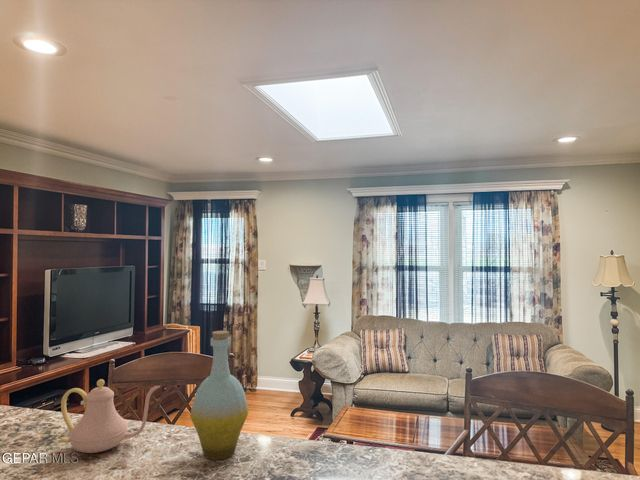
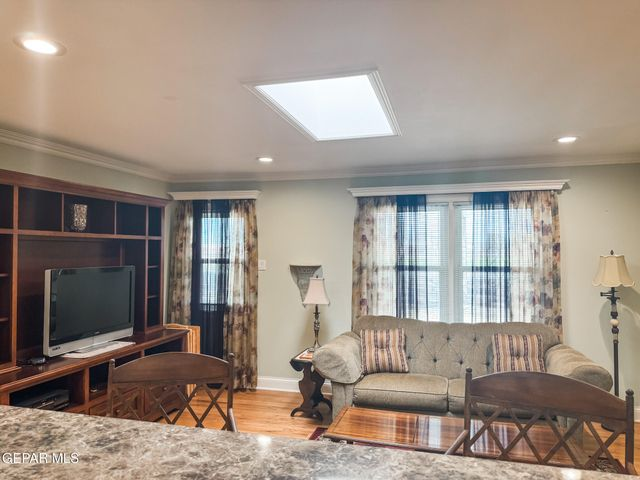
- teapot [59,378,162,454]
- bottle [189,330,250,461]
